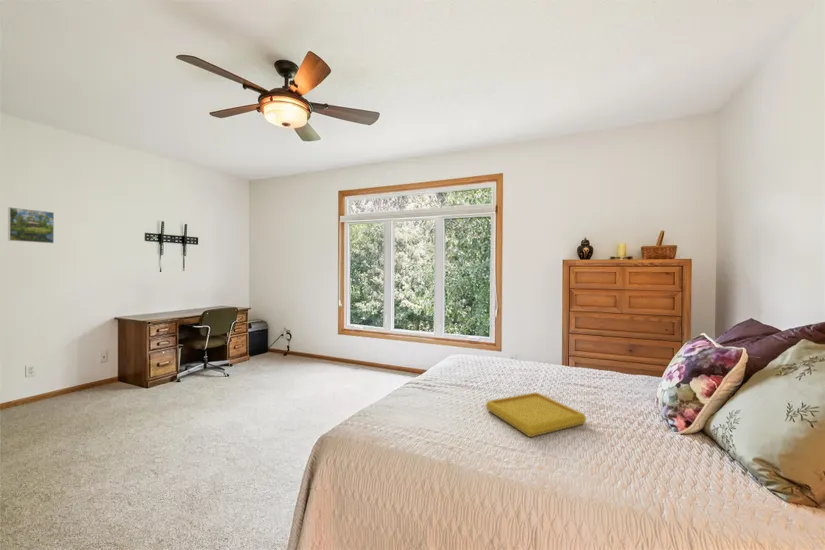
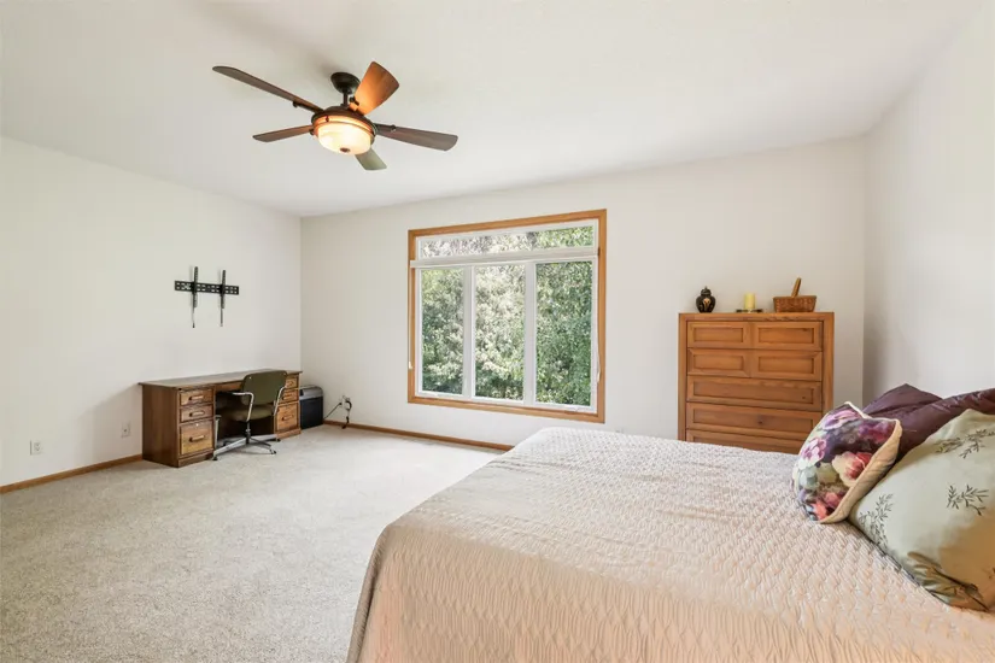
- serving tray [484,391,587,438]
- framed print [7,206,55,244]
